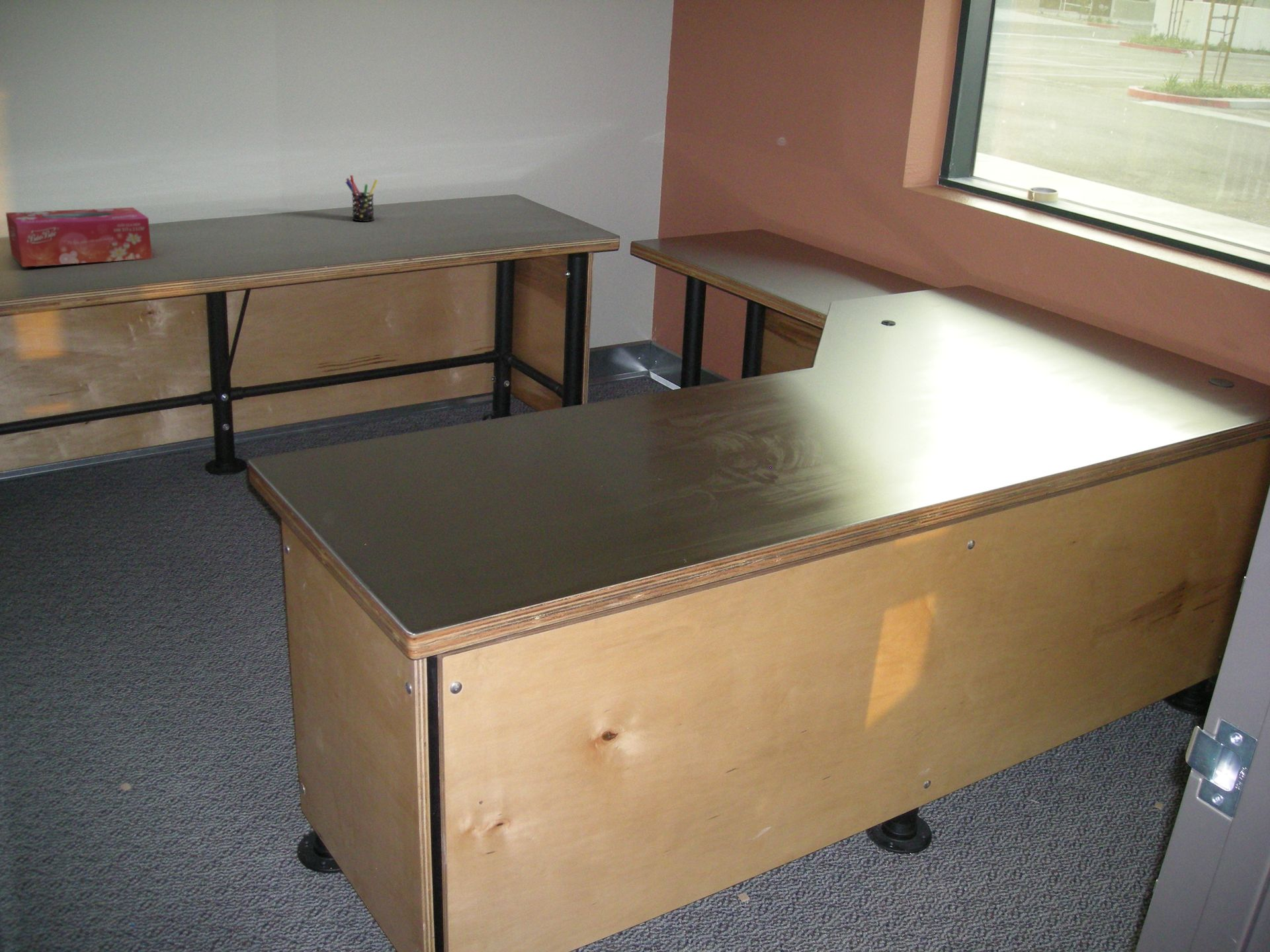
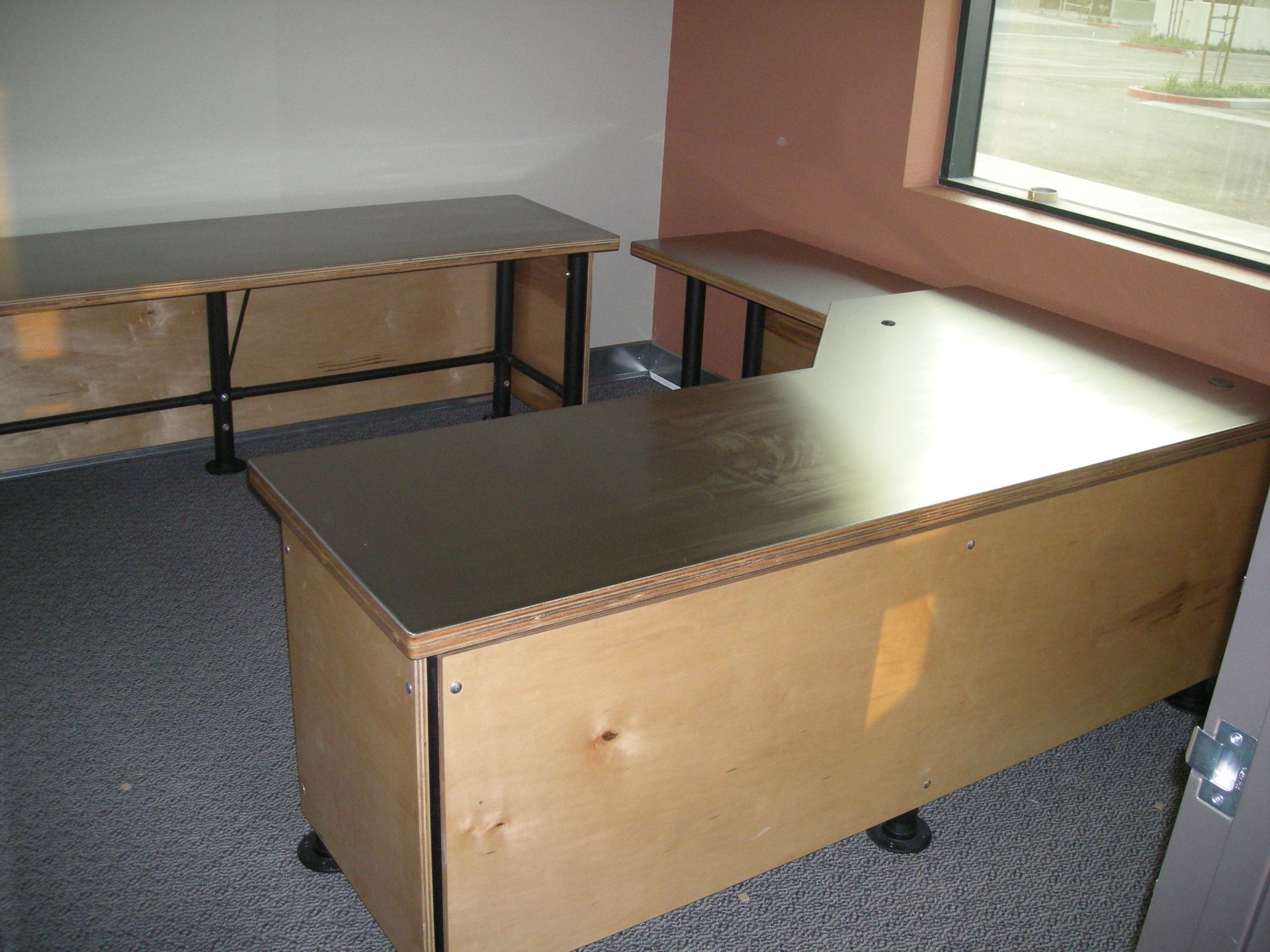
- tissue box [5,207,153,268]
- pen holder [345,175,378,222]
